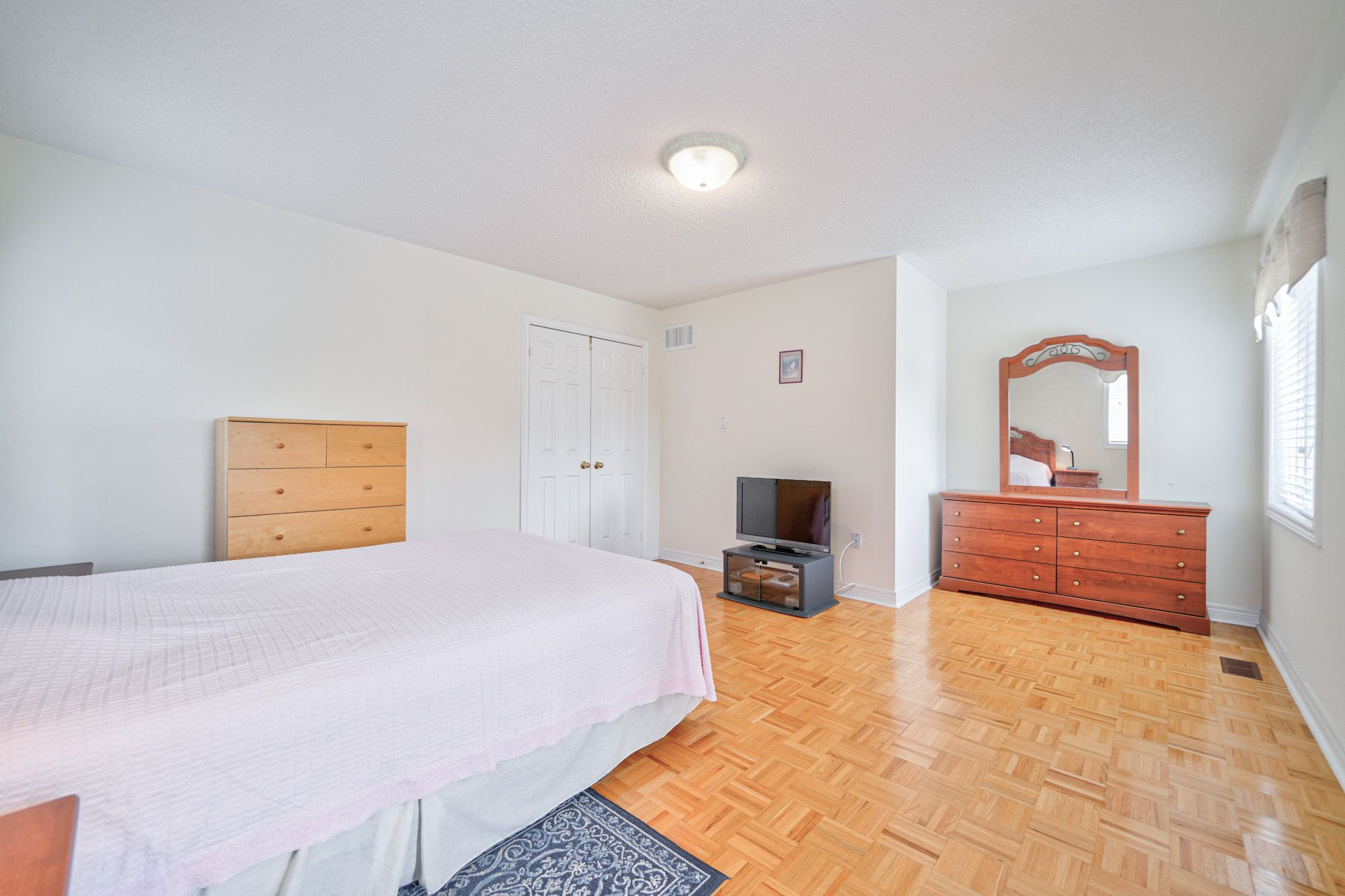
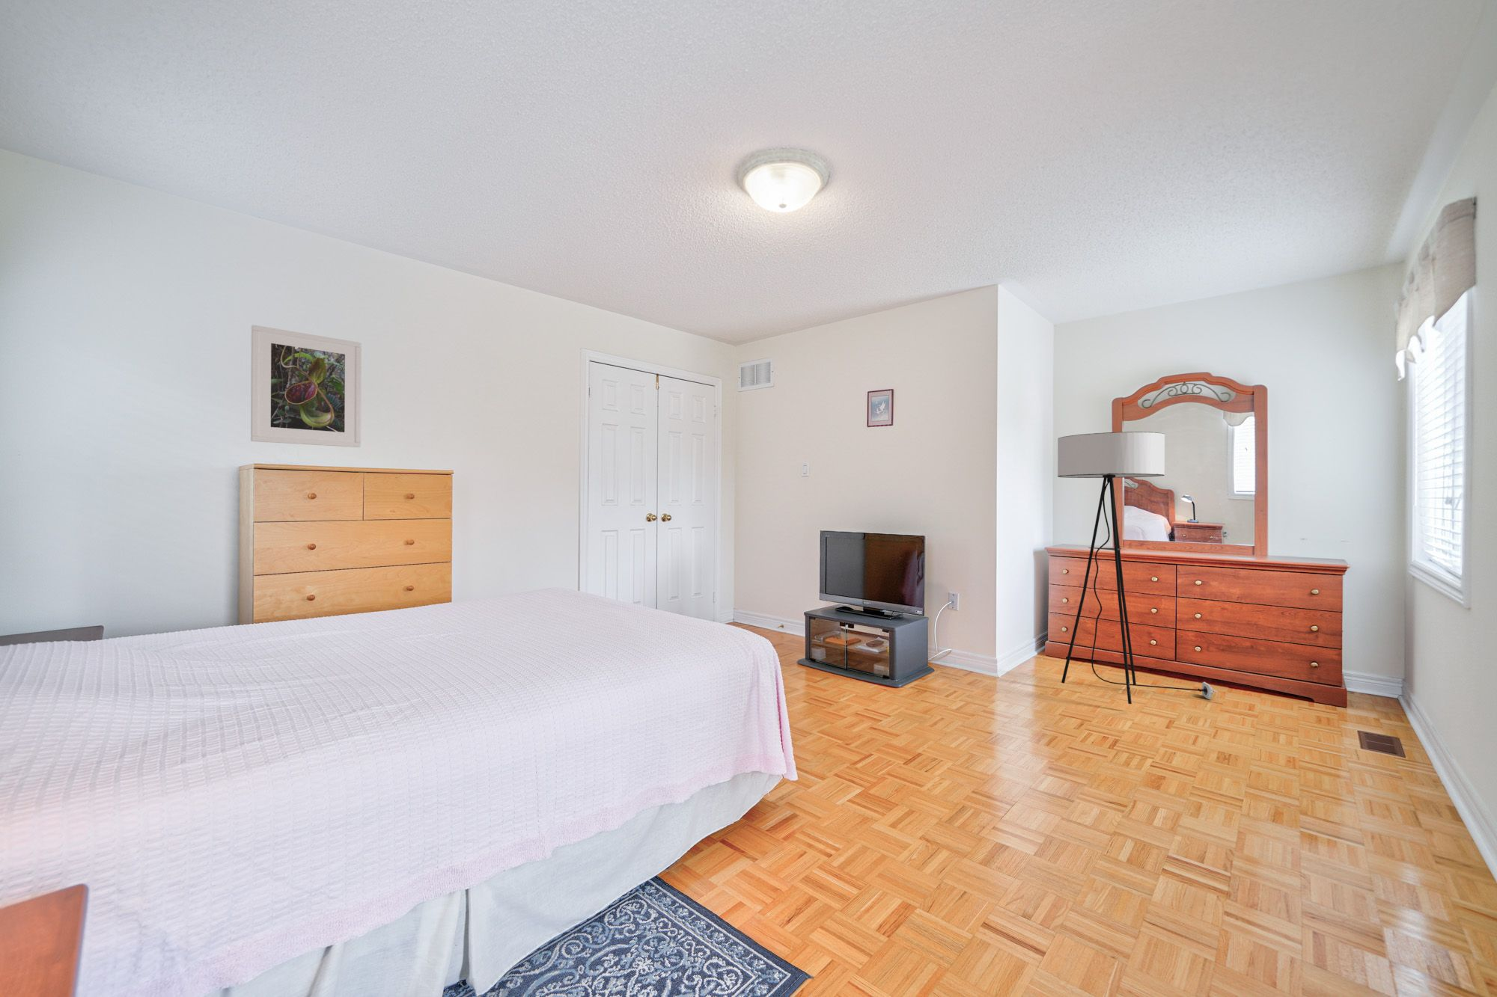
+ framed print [250,325,362,448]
+ floor lamp [1057,431,1219,704]
